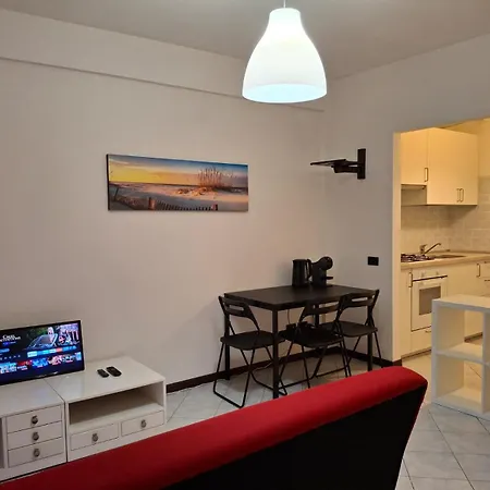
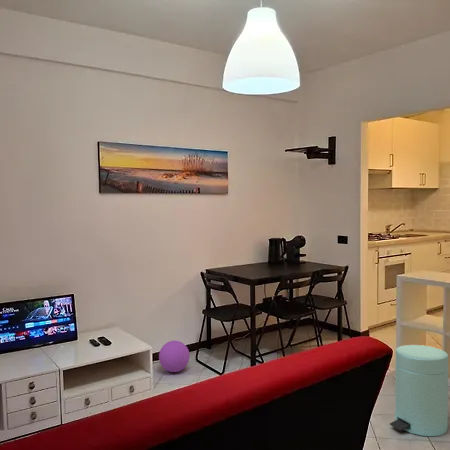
+ ball [158,340,190,373]
+ trash can [389,344,449,437]
